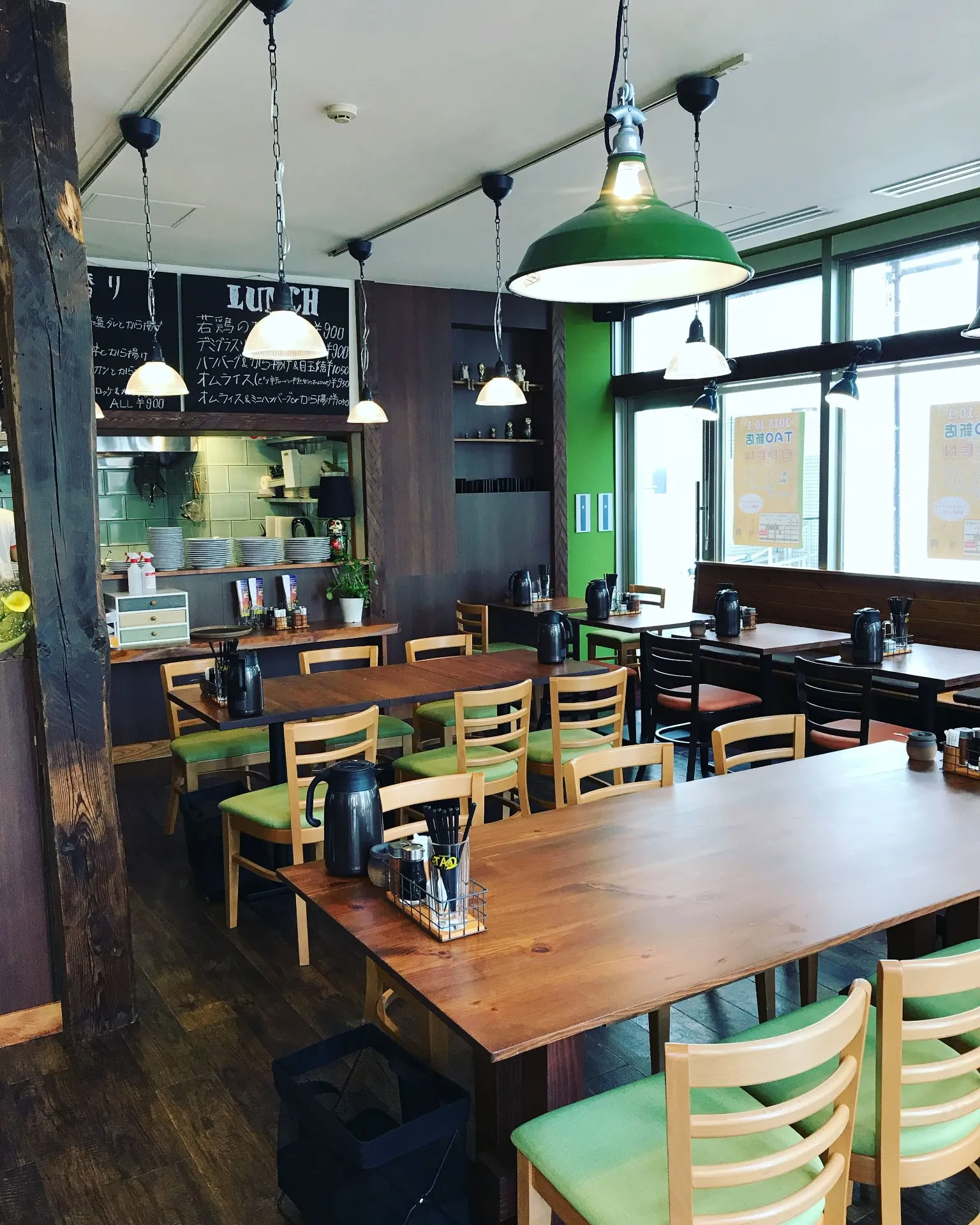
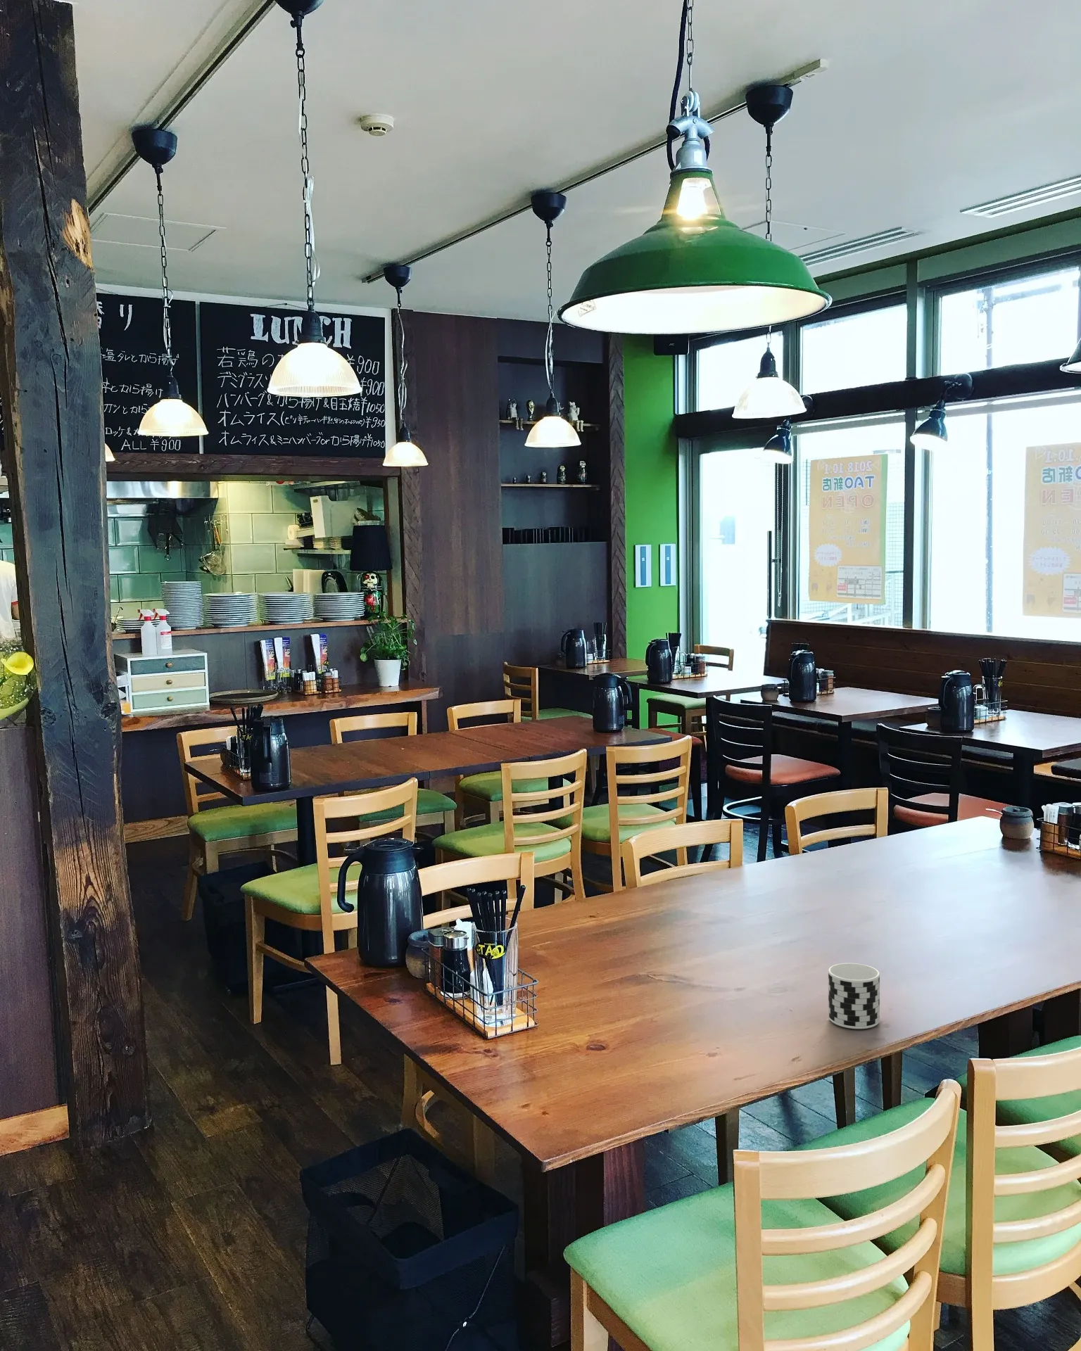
+ cup [827,963,880,1029]
